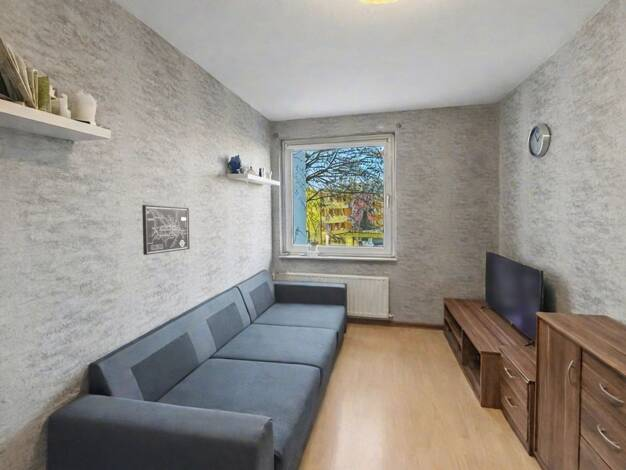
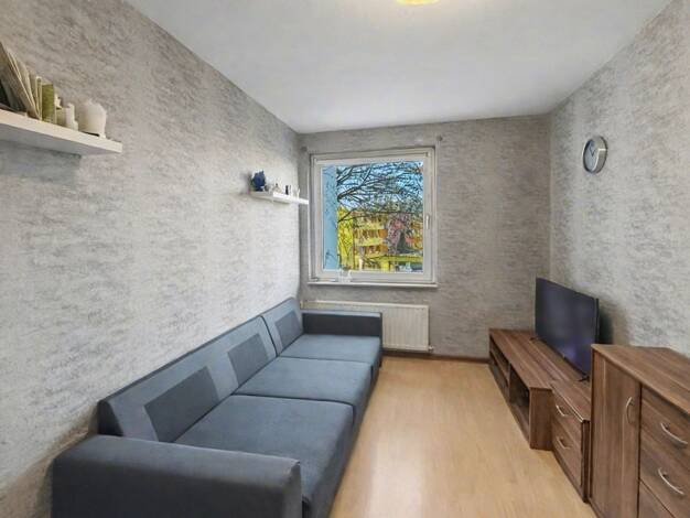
- wall art [141,204,191,256]
